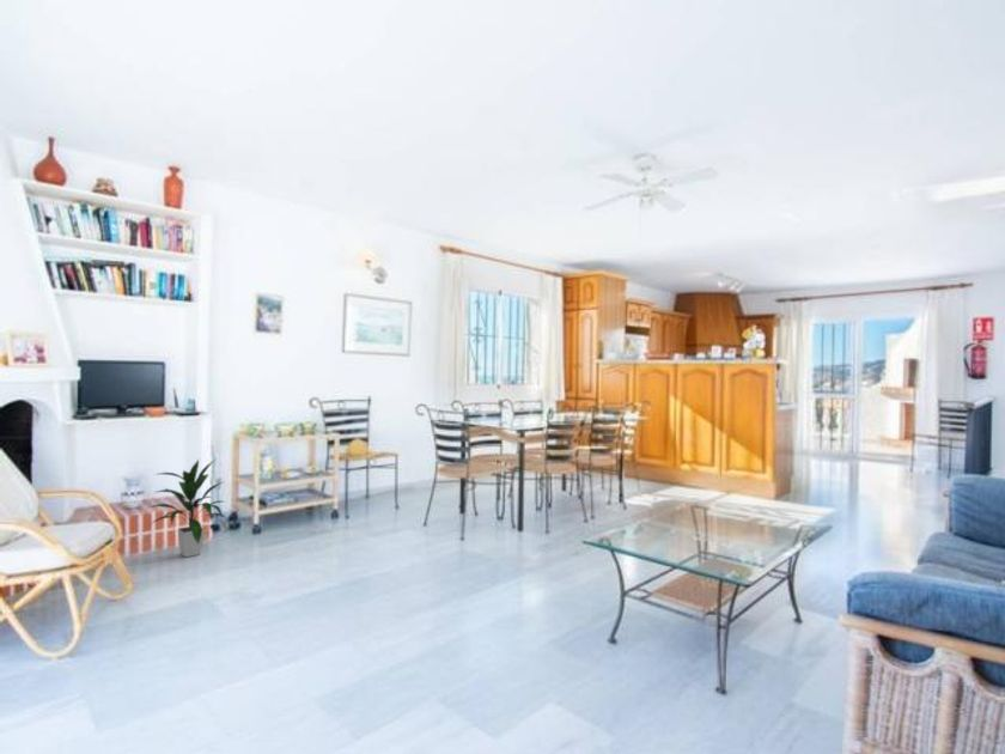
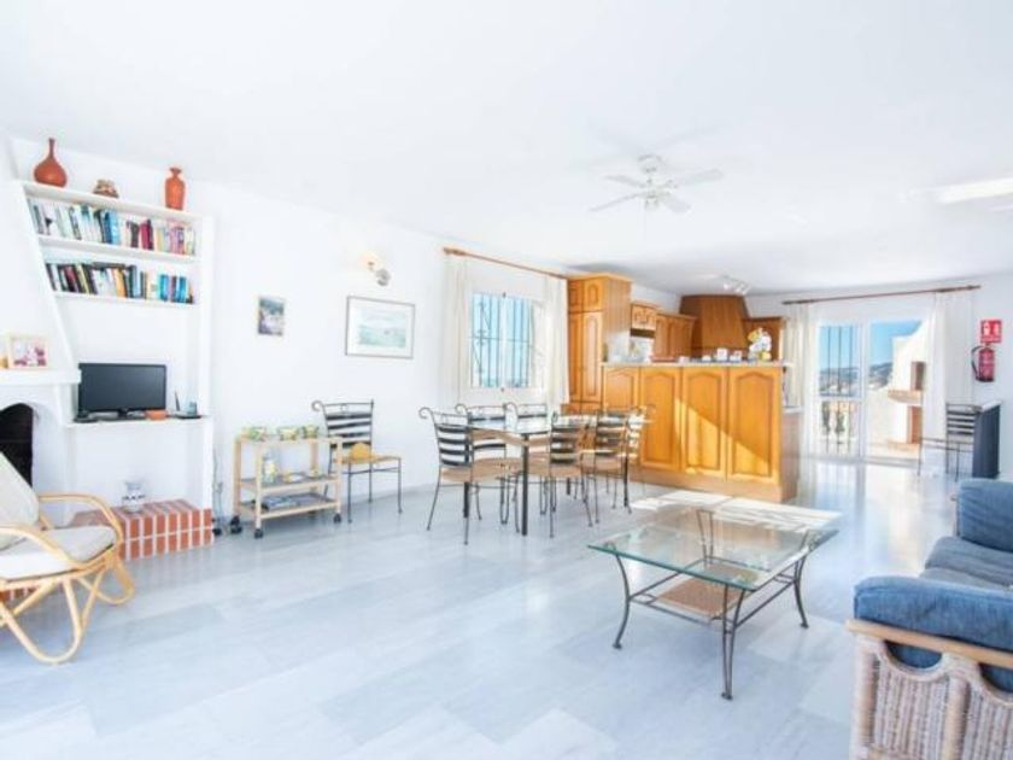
- indoor plant [148,458,229,558]
